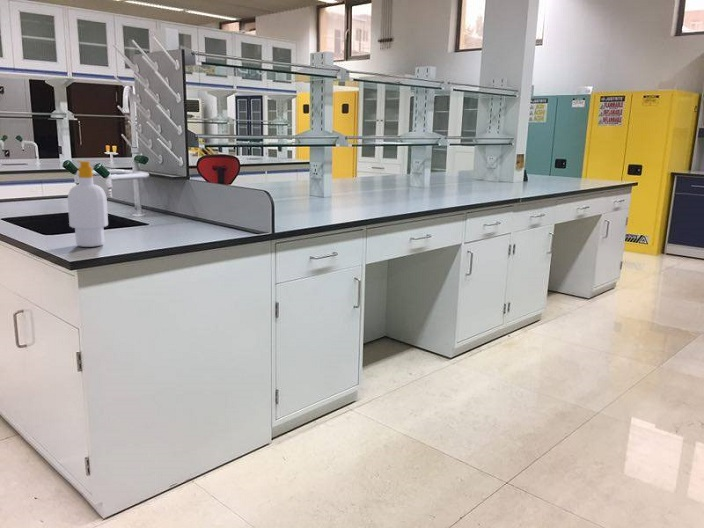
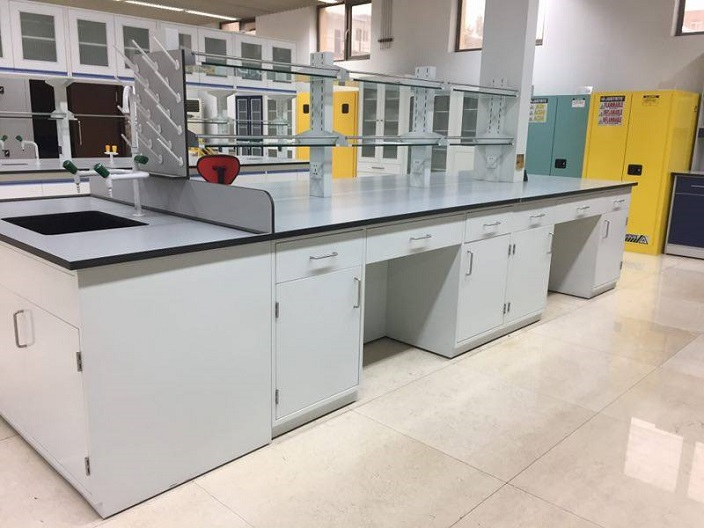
- soap bottle [67,160,109,248]
